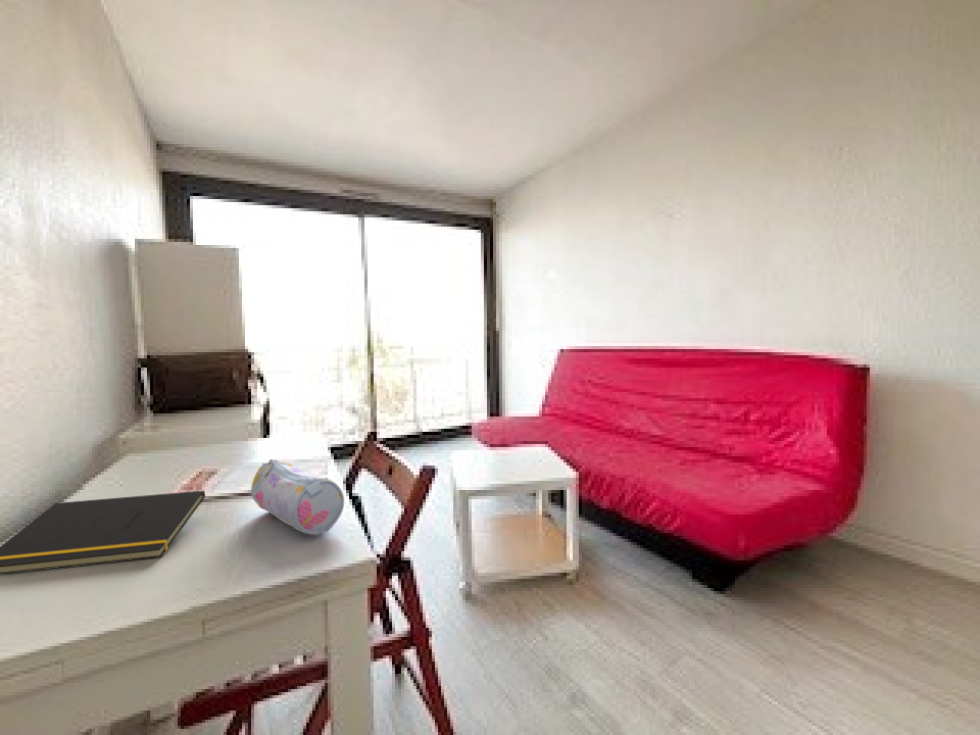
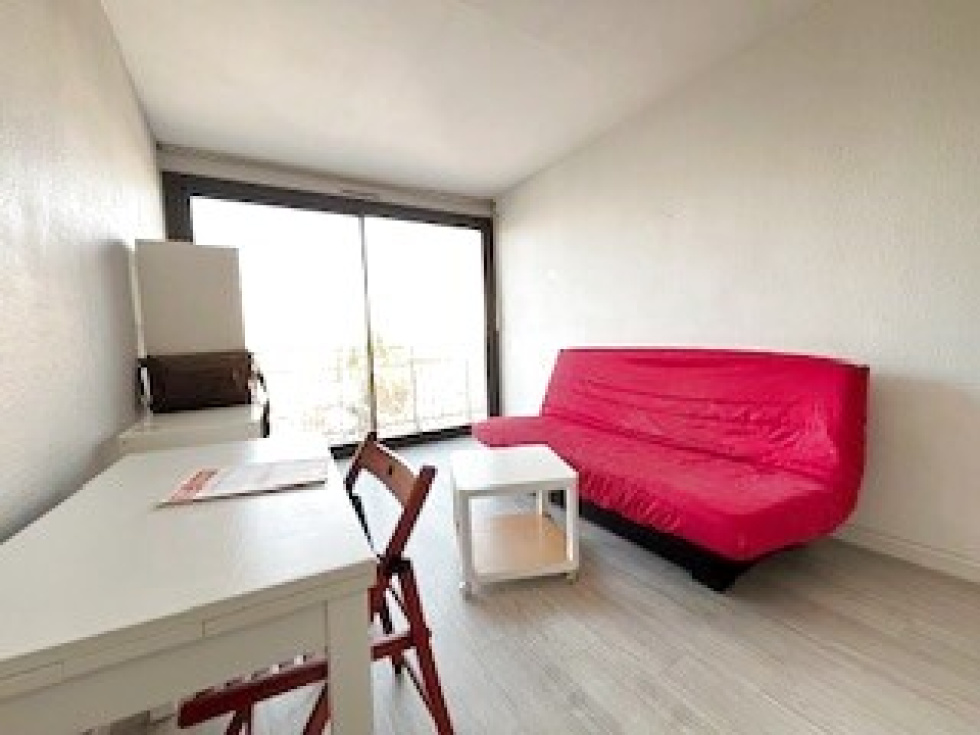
- notepad [0,490,206,576]
- pencil case [250,458,345,536]
